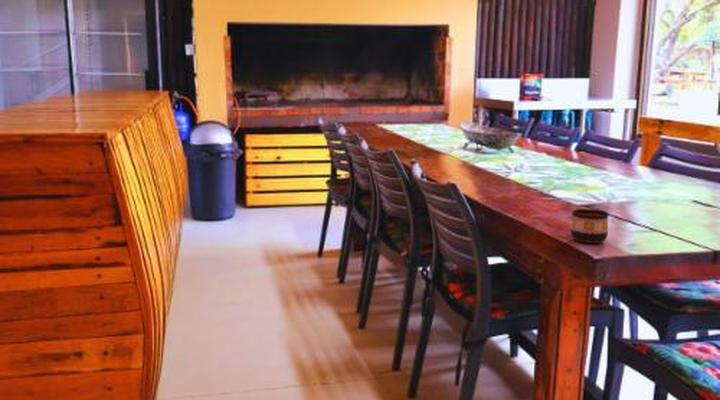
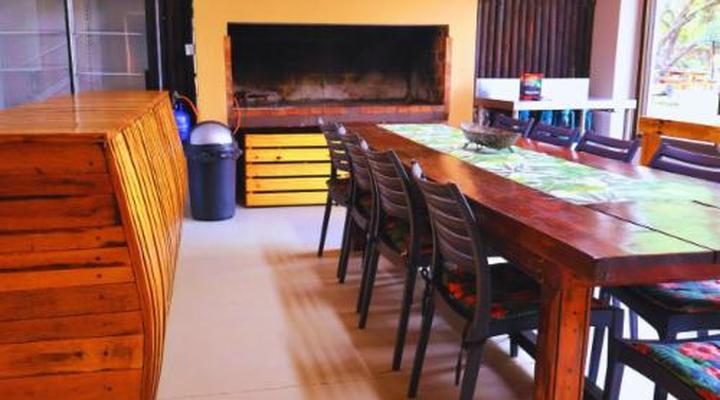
- cup [570,208,610,244]
